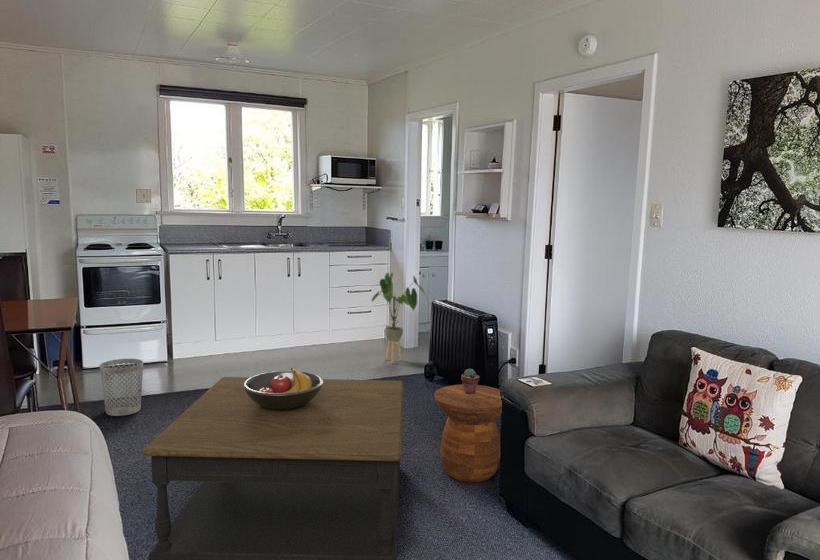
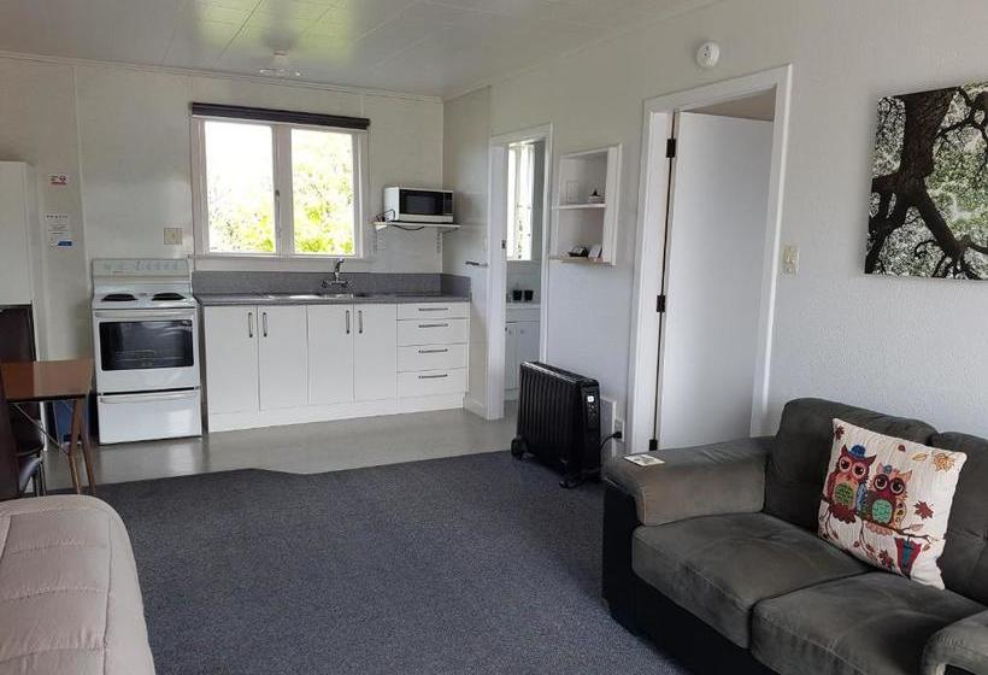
- wastebasket [99,358,144,417]
- coffee table [141,376,405,560]
- potted succulent [460,368,481,394]
- house plant [371,272,428,364]
- side table [433,384,503,483]
- fruit bowl [243,367,324,410]
